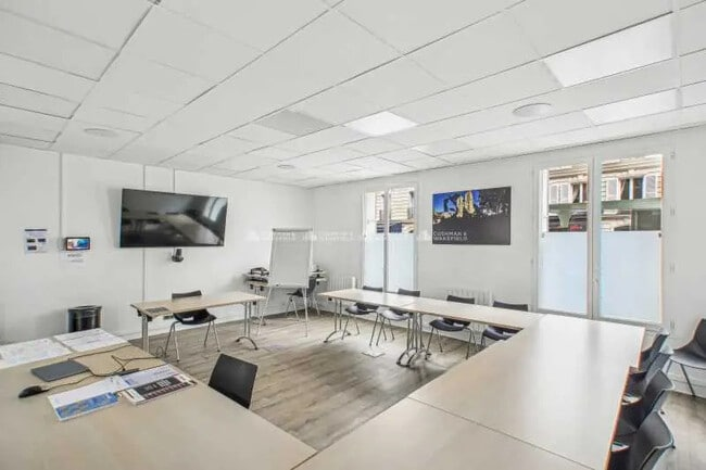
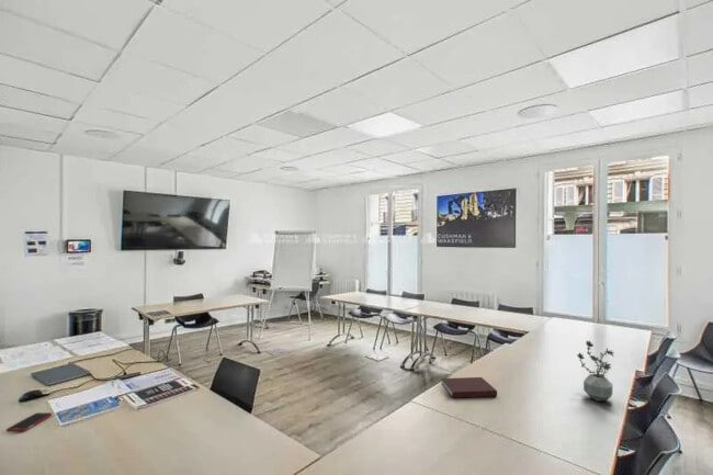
+ potted plant [576,339,614,403]
+ cell phone [5,411,53,432]
+ notebook [440,376,498,399]
